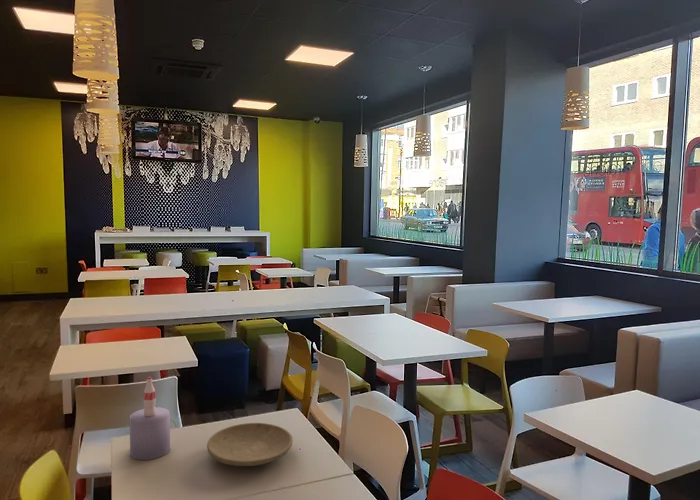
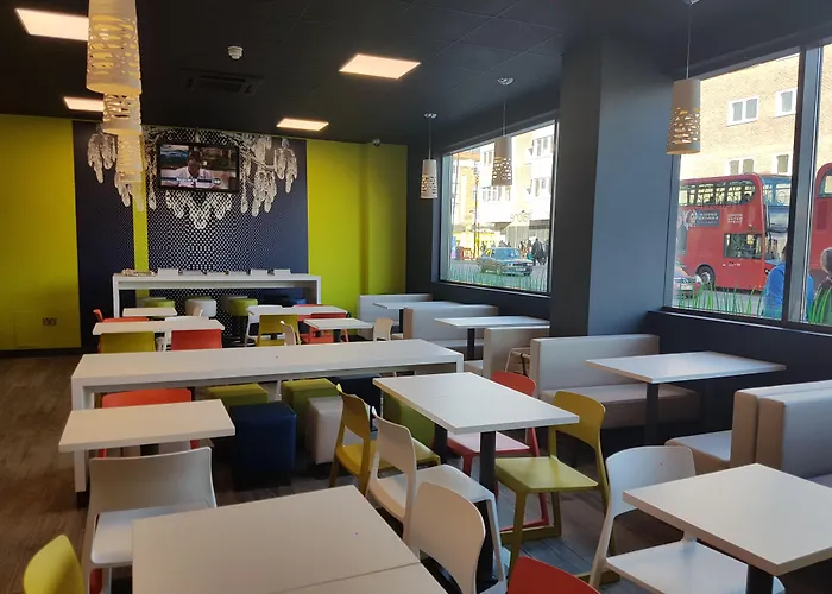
- bottle [129,376,171,461]
- plate [206,422,294,467]
